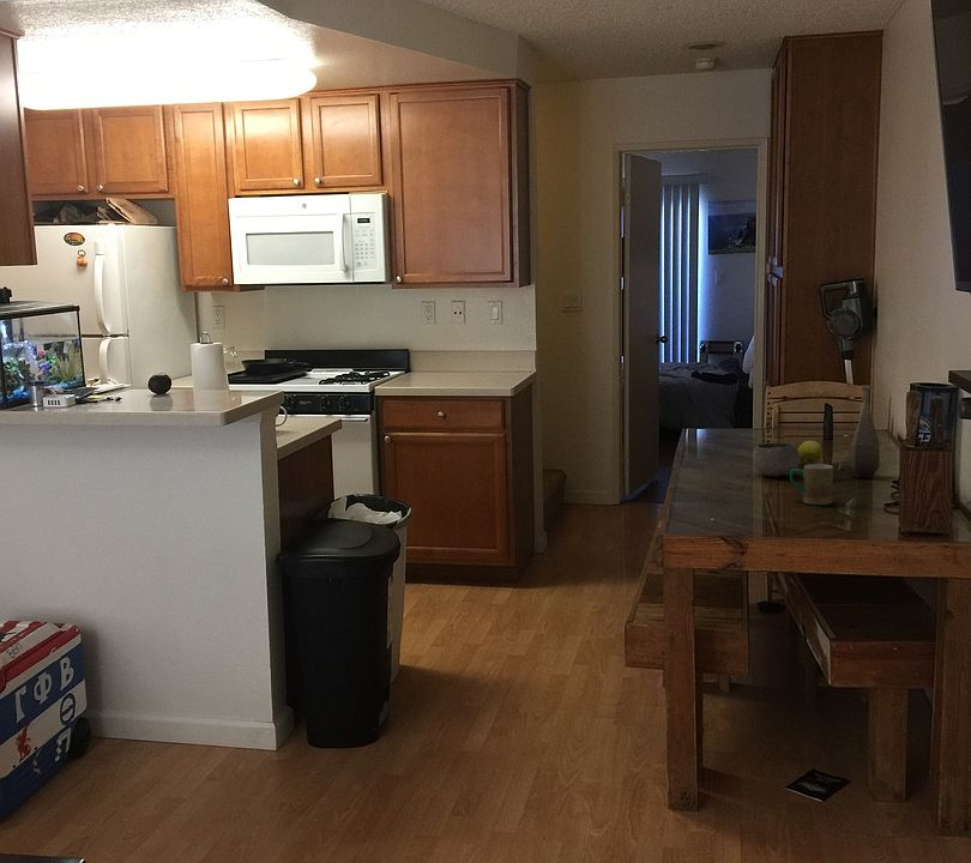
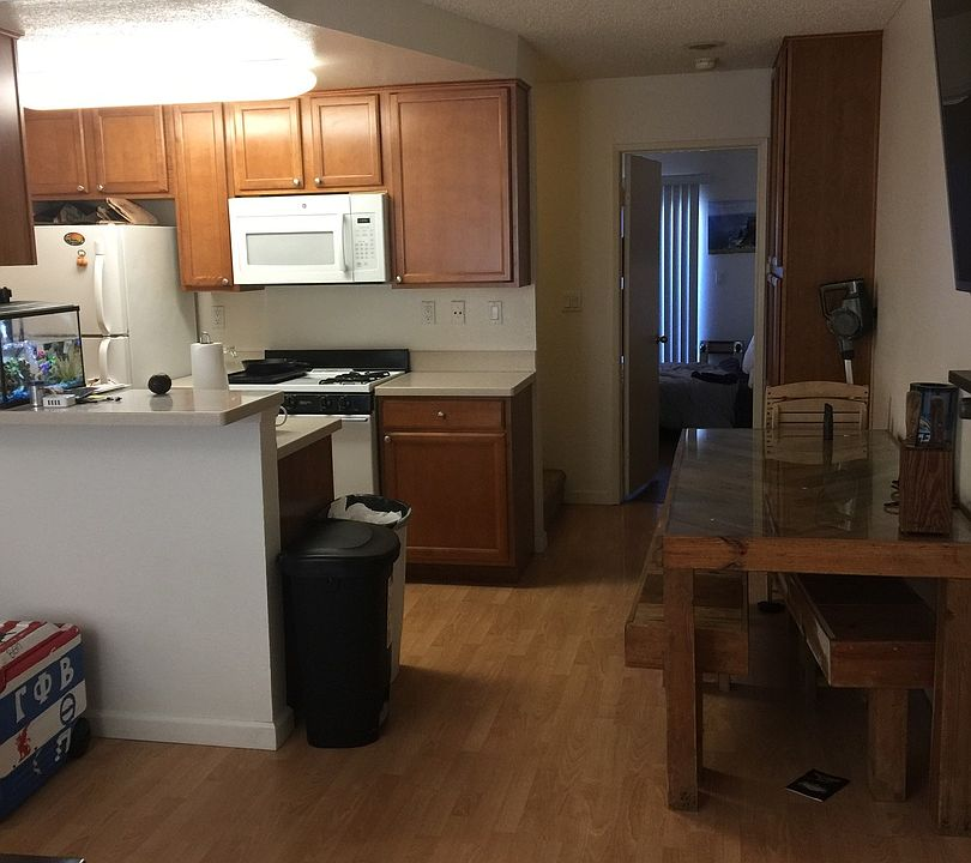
- bottle [846,385,881,479]
- mug [789,463,834,506]
- apple [797,440,824,466]
- bowl [752,441,801,478]
